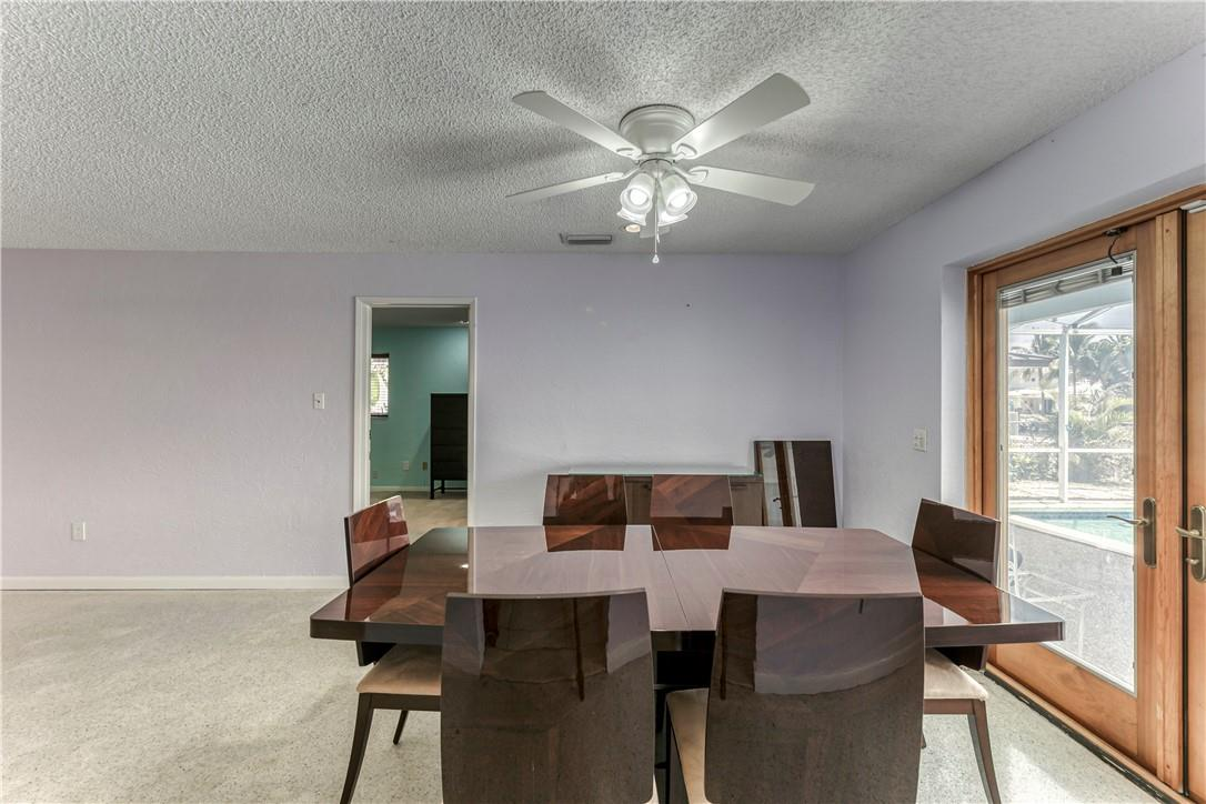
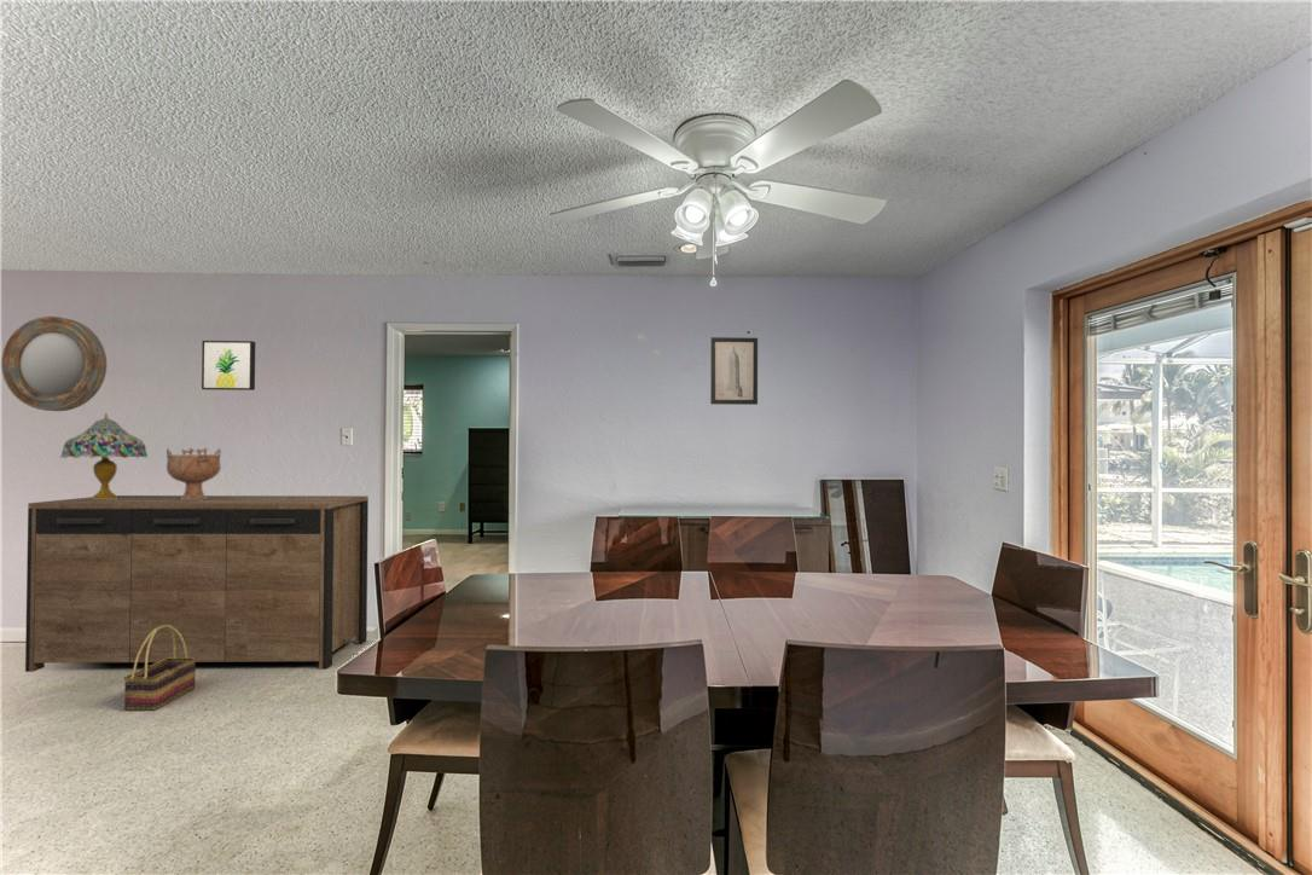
+ decorative bowl [166,447,222,500]
+ sideboard [24,494,370,673]
+ wall art [709,336,759,406]
+ home mirror [0,315,108,412]
+ wall art [201,340,256,392]
+ basket [123,625,197,712]
+ table lamp [59,412,149,499]
